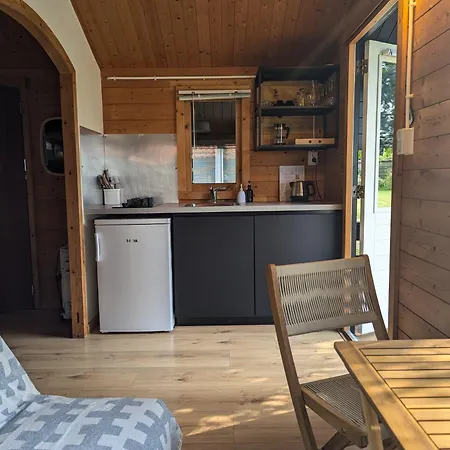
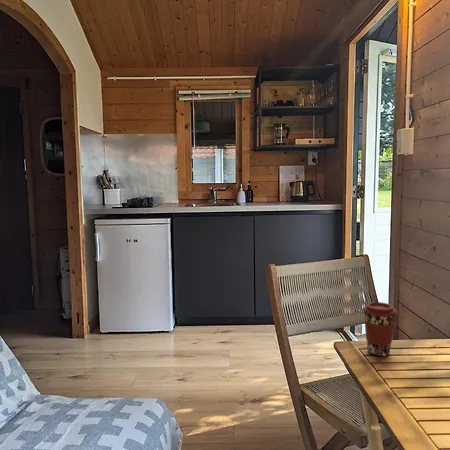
+ coffee cup [361,301,399,357]
